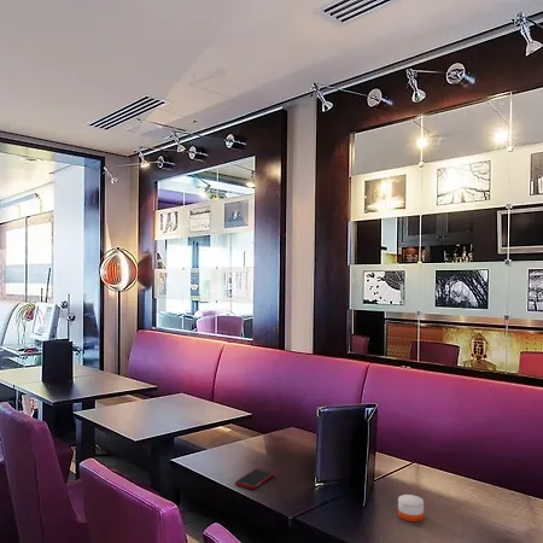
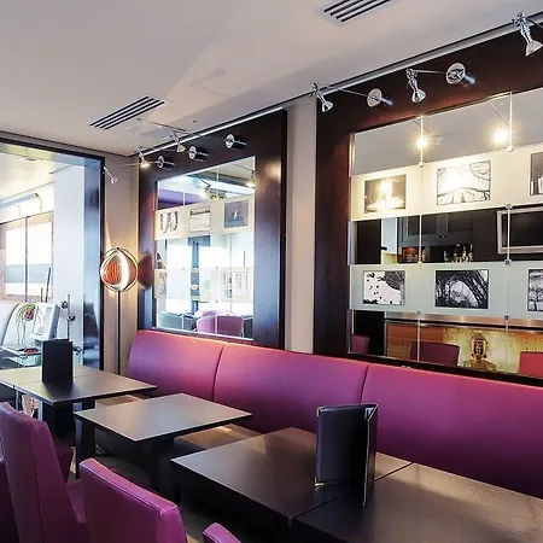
- cell phone [234,467,275,490]
- candle [397,494,425,522]
